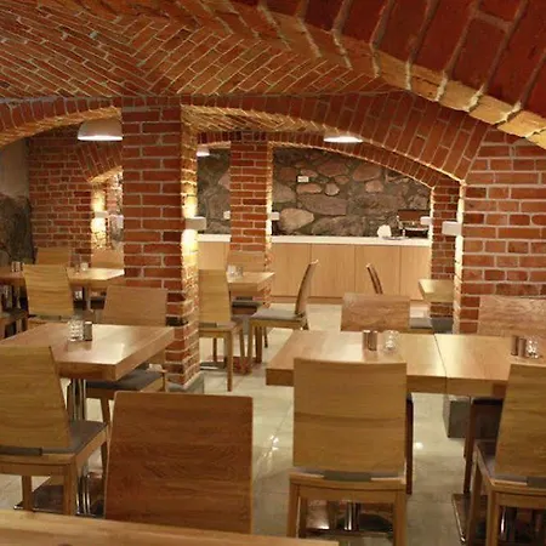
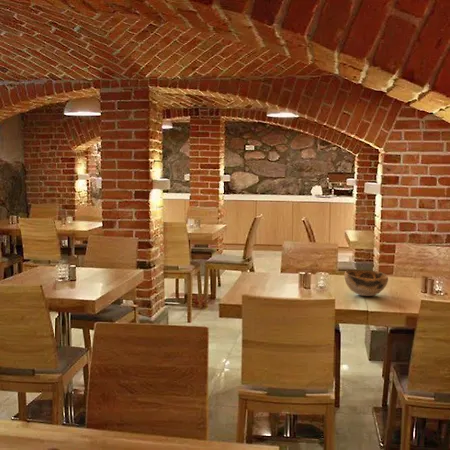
+ decorative bowl [343,269,389,297]
